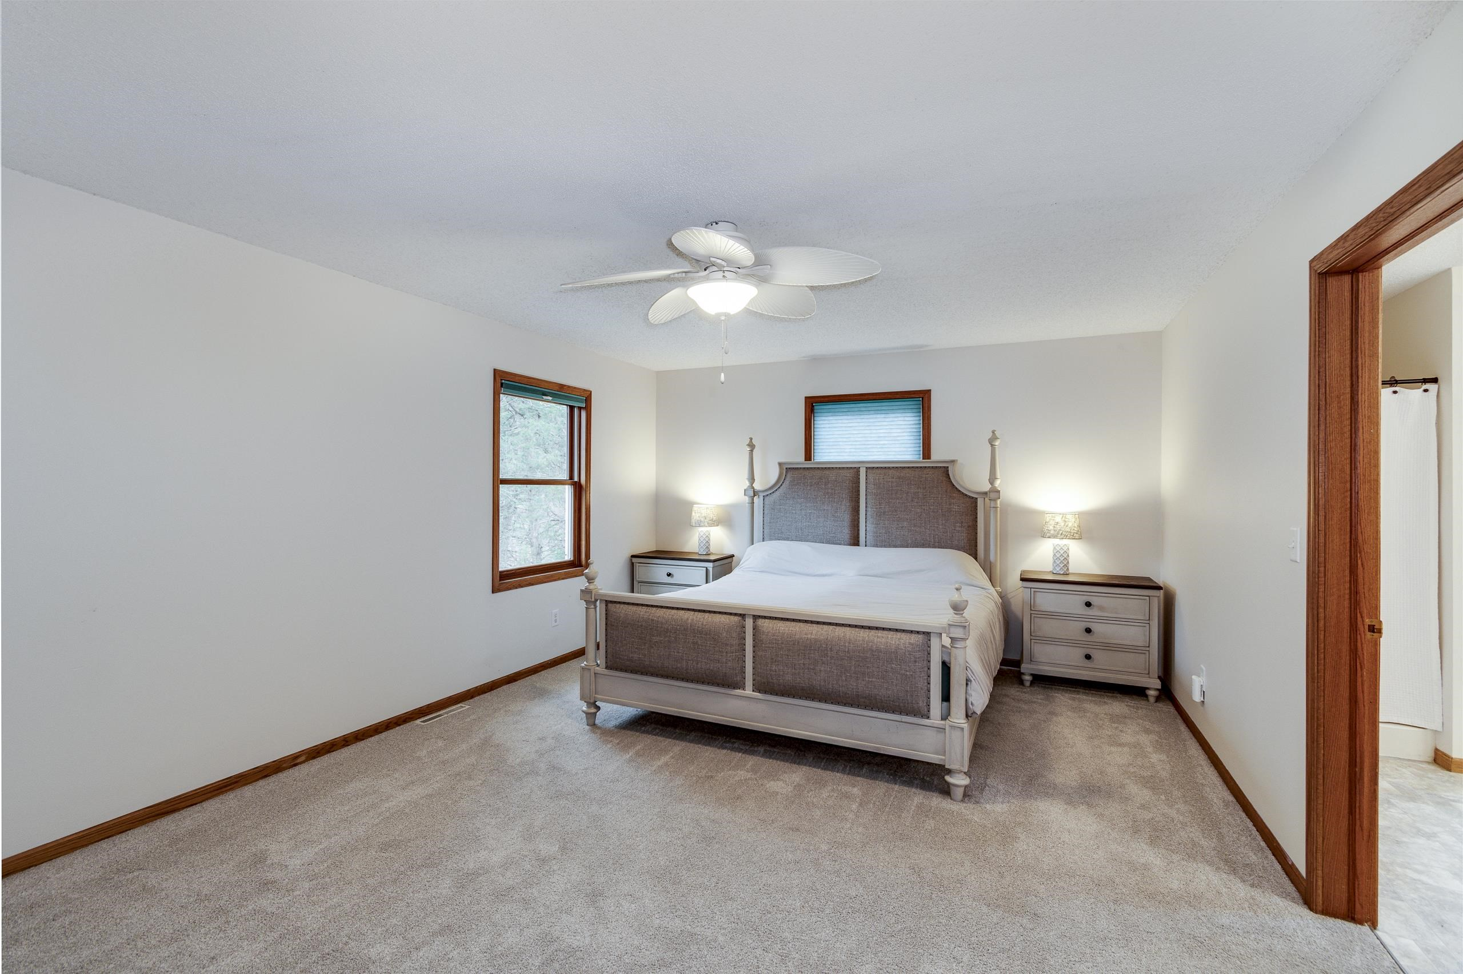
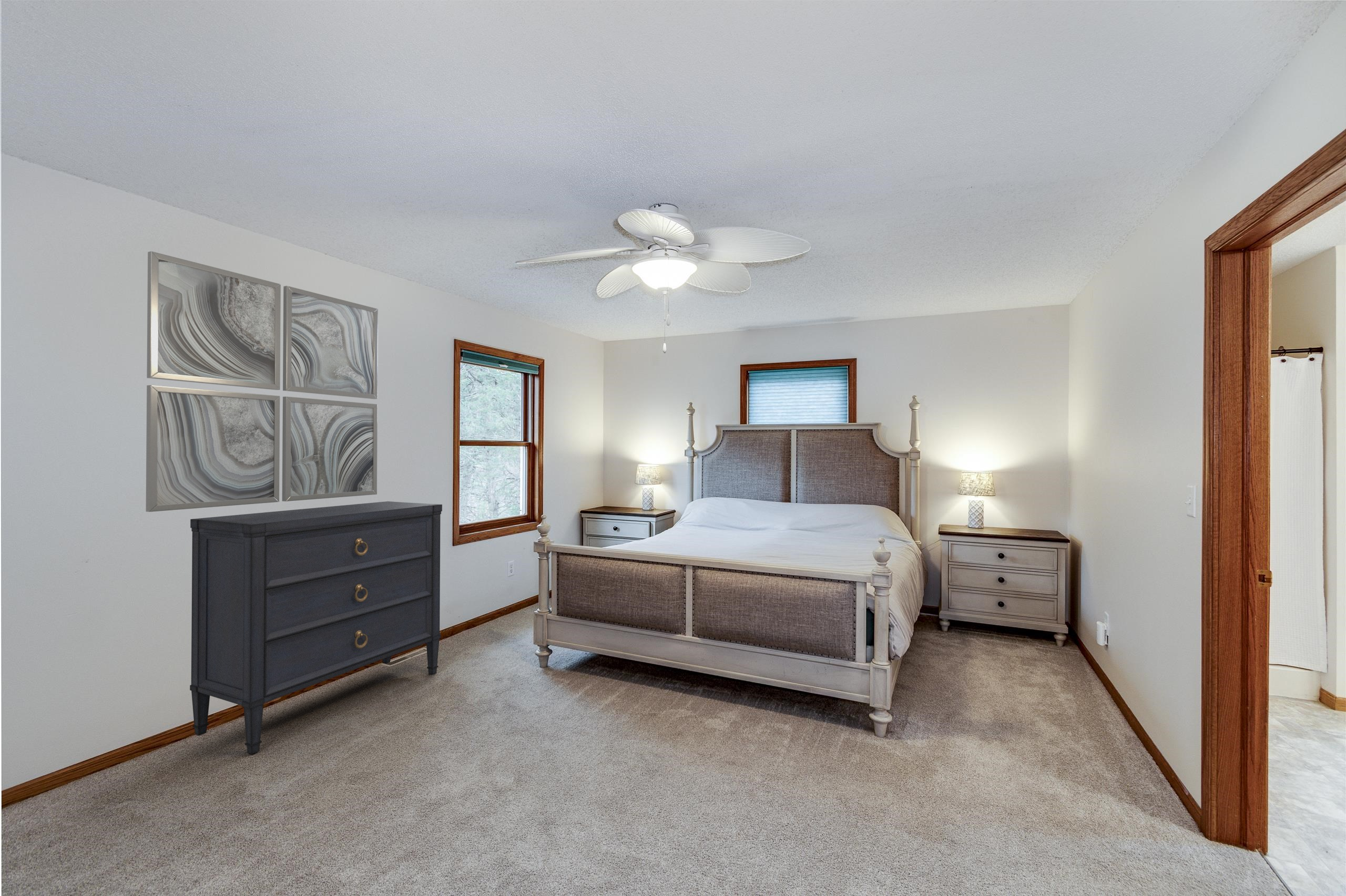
+ dresser [189,501,443,755]
+ wall art [145,251,379,512]
